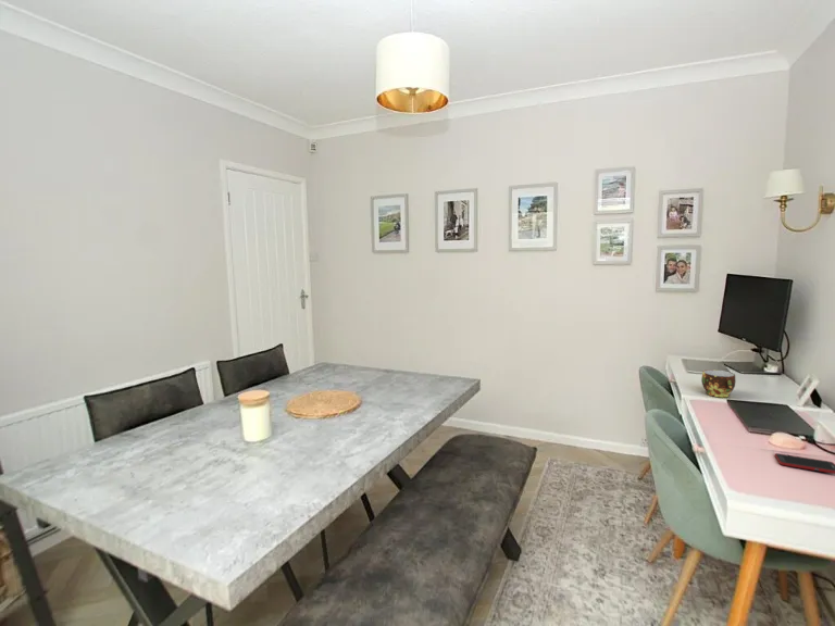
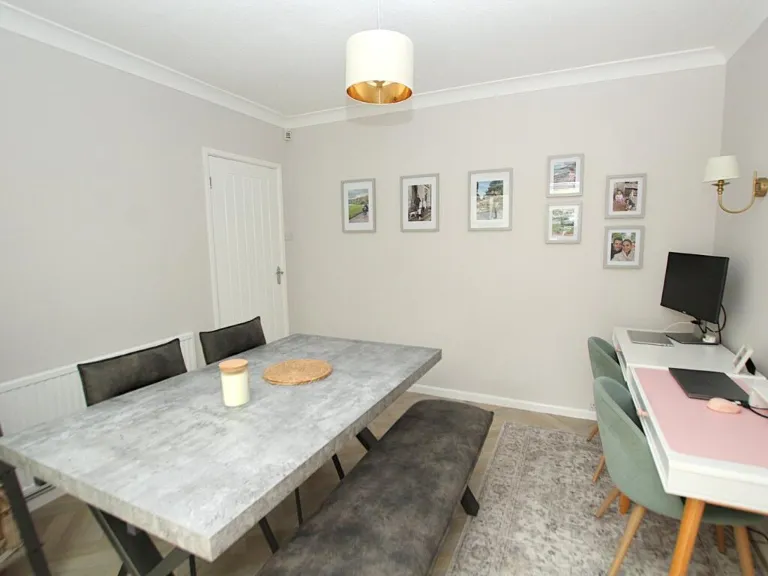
- cup [700,368,737,398]
- cell phone [774,452,835,475]
